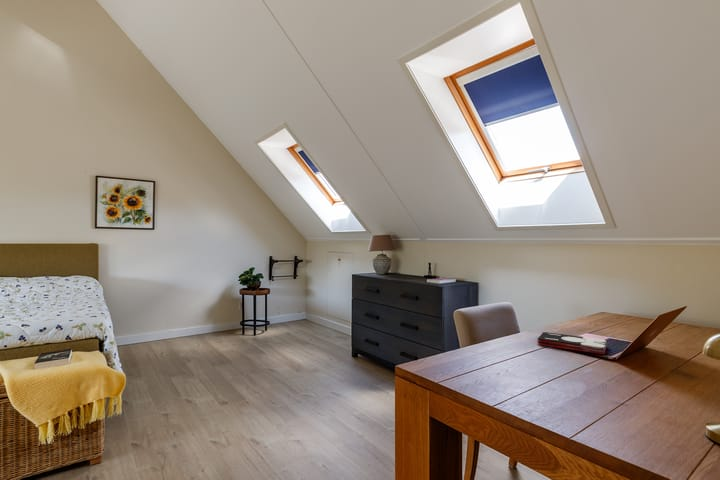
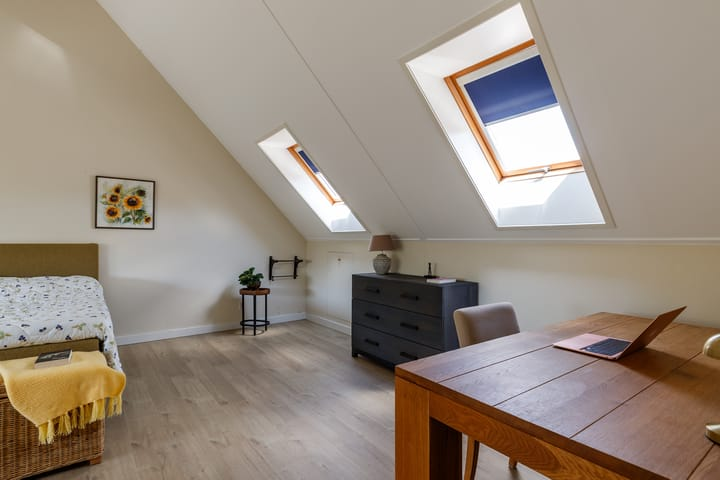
- playing cards [536,331,608,355]
